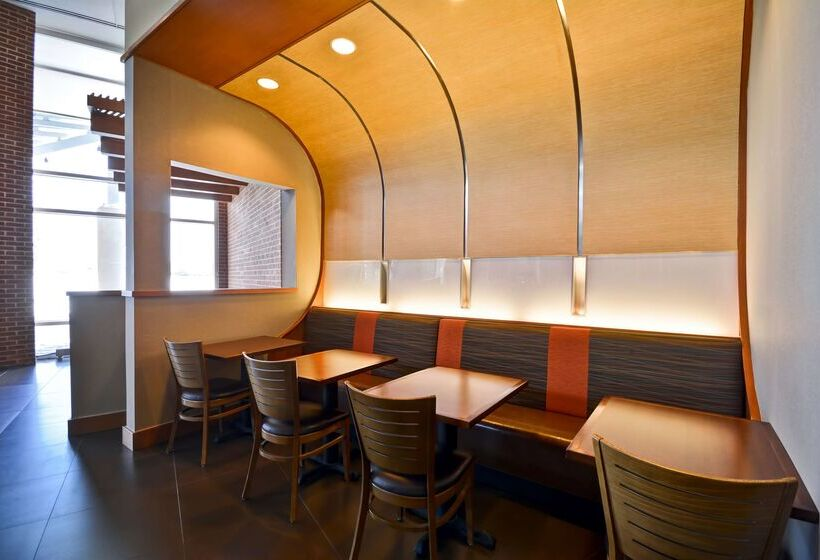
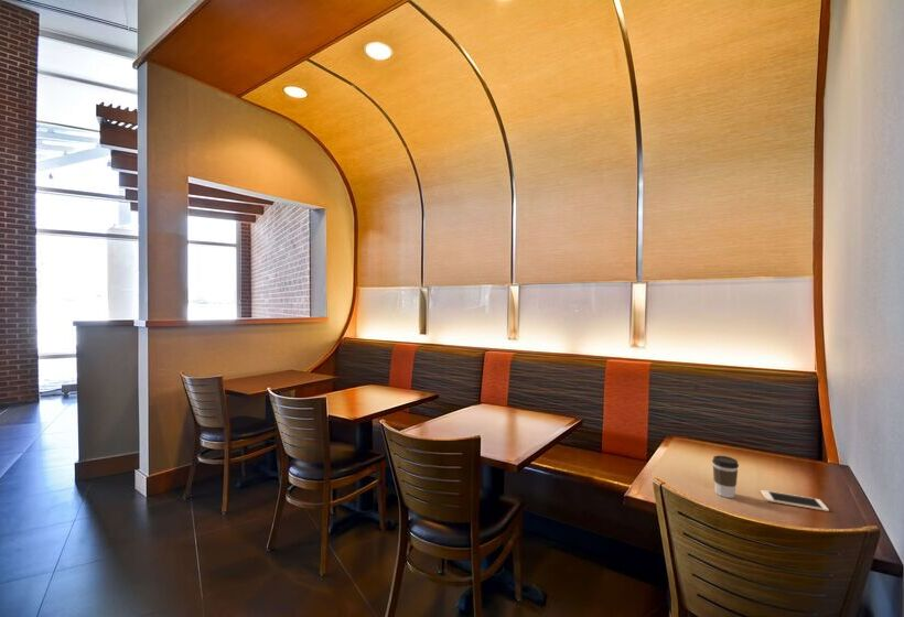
+ coffee cup [711,454,740,499]
+ cell phone [760,489,830,512]
